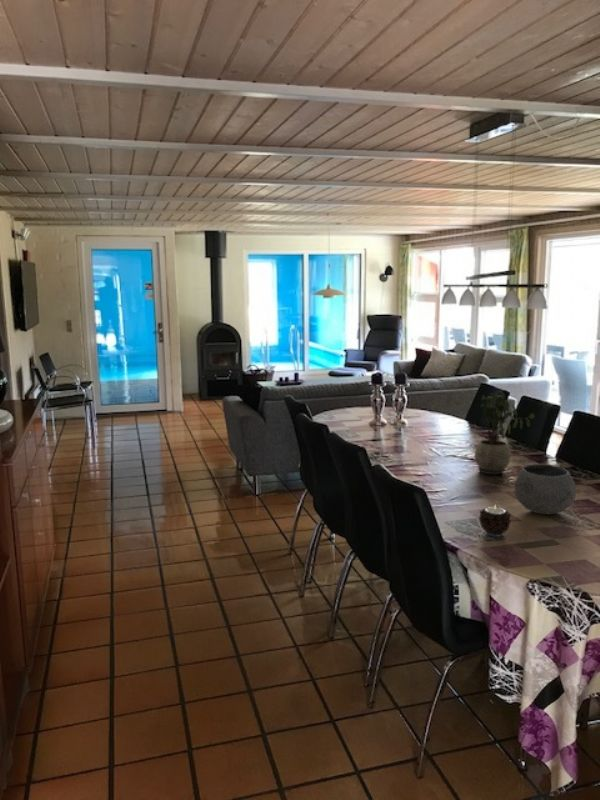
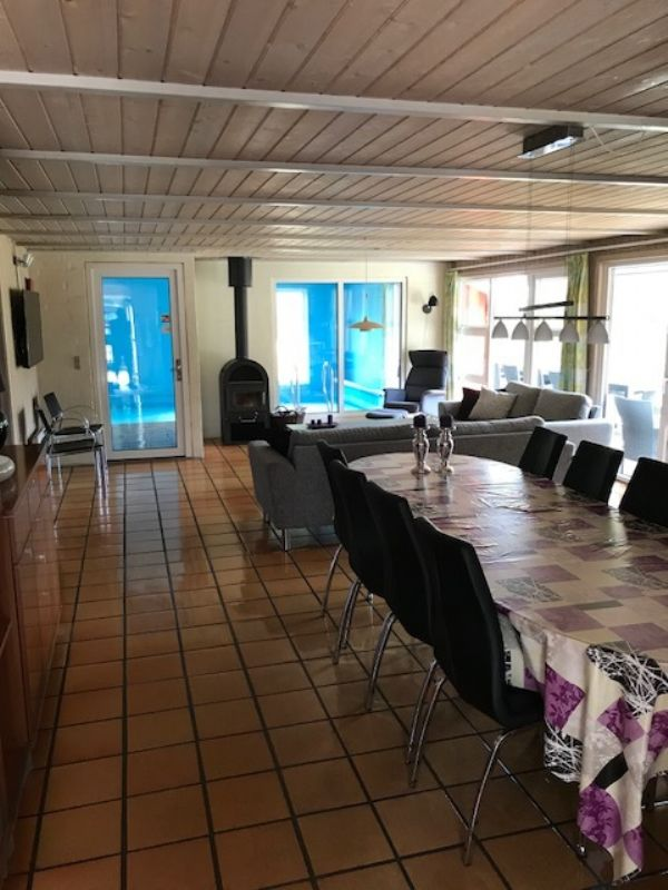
- candle [478,506,512,538]
- potted plant [474,389,536,476]
- bowl [514,463,577,515]
